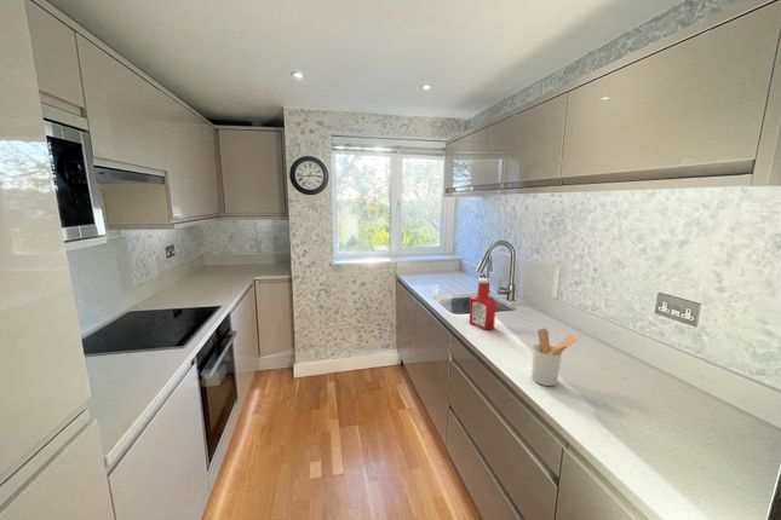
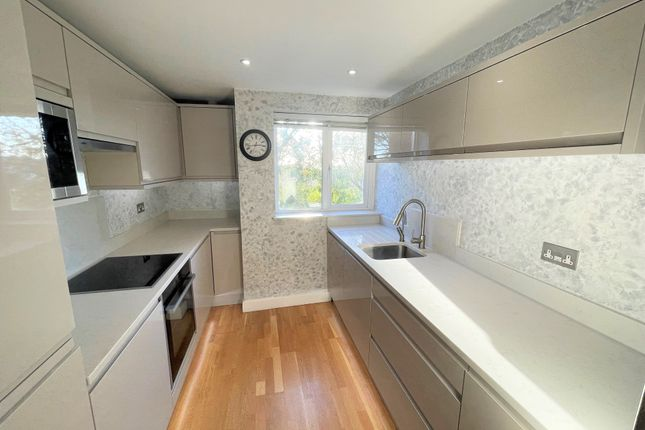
- utensil holder [532,328,578,387]
- soap bottle [469,277,496,331]
